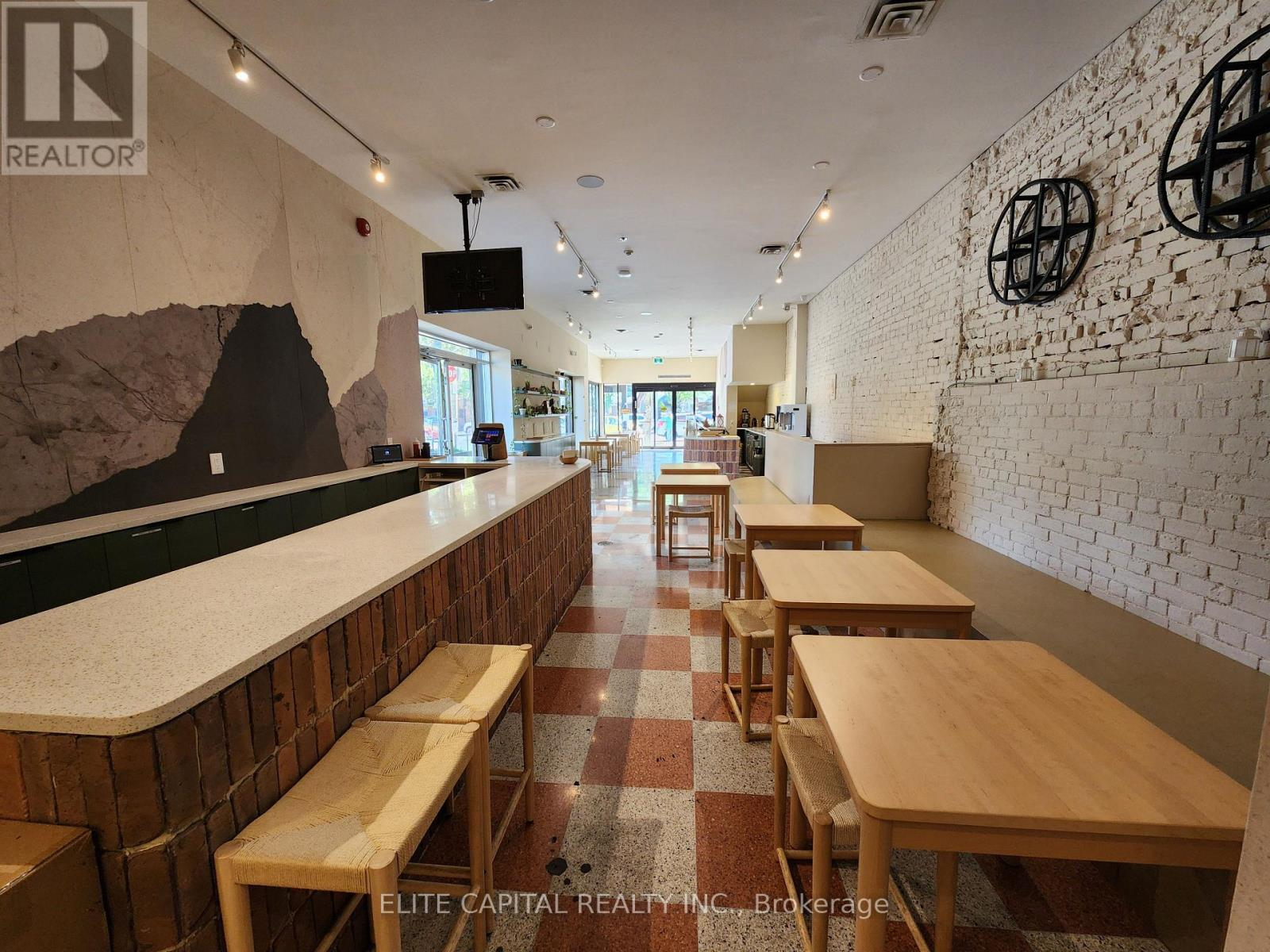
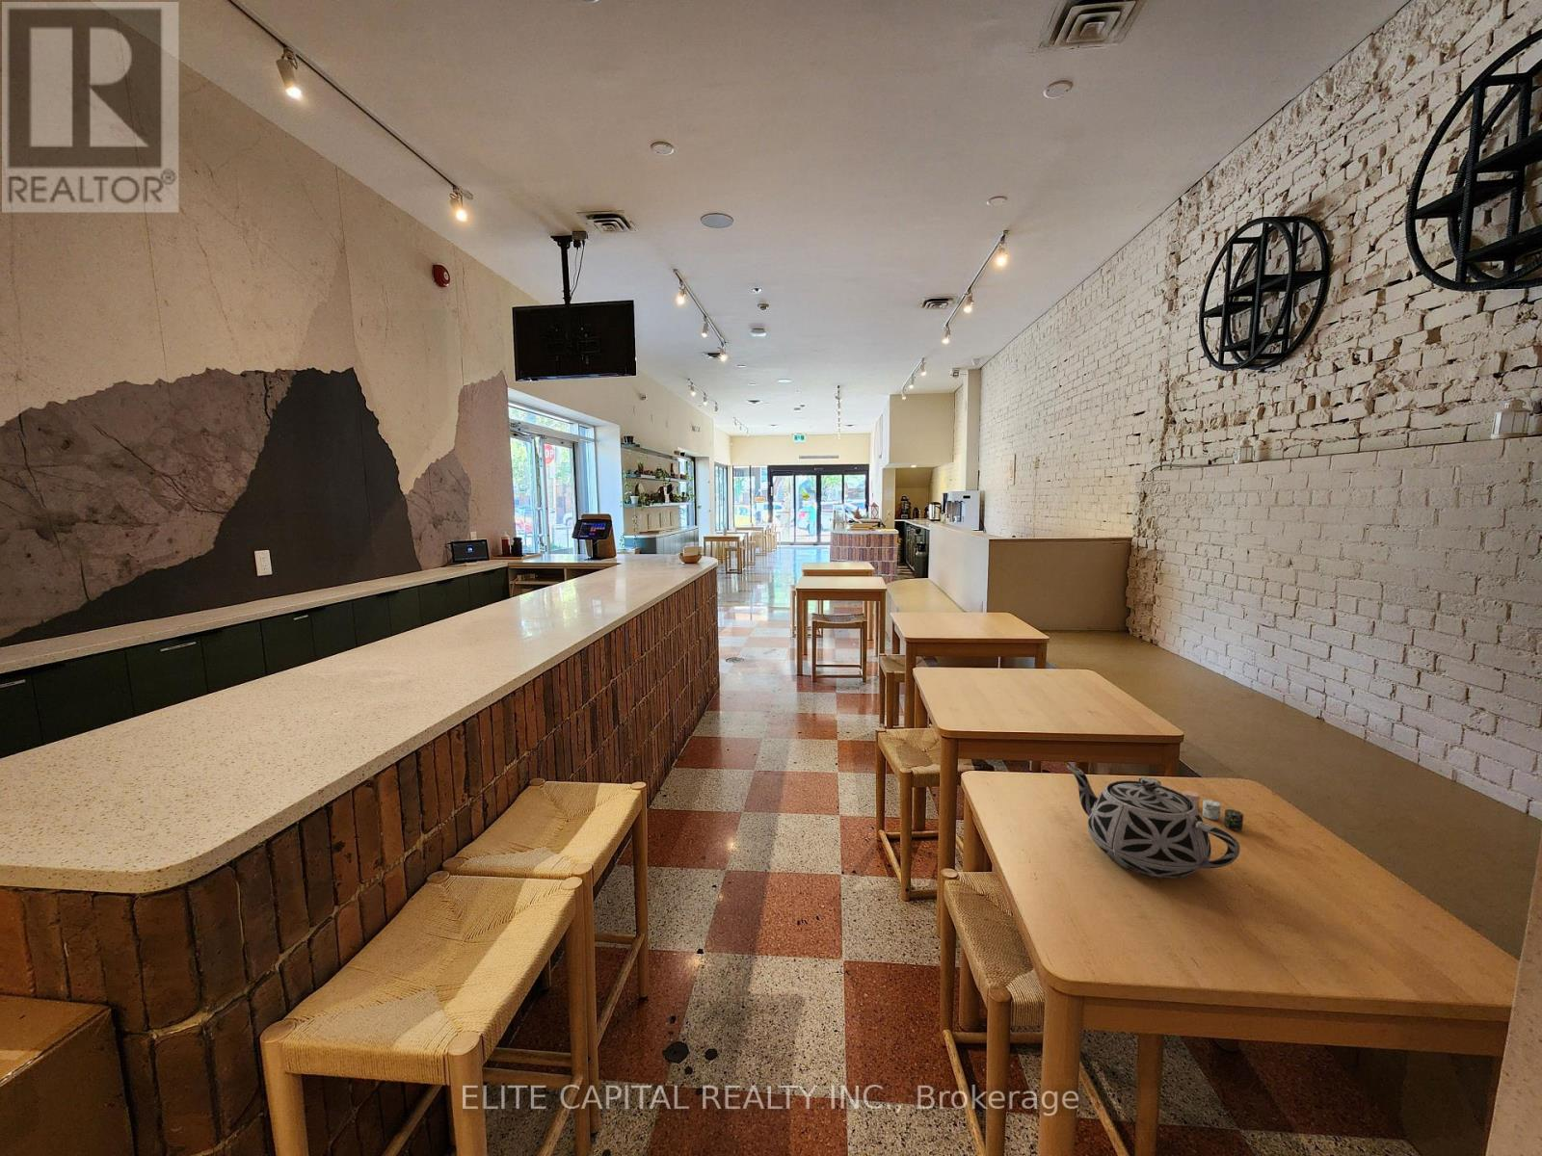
+ candle [1183,790,1245,832]
+ teapot [1066,765,1241,879]
